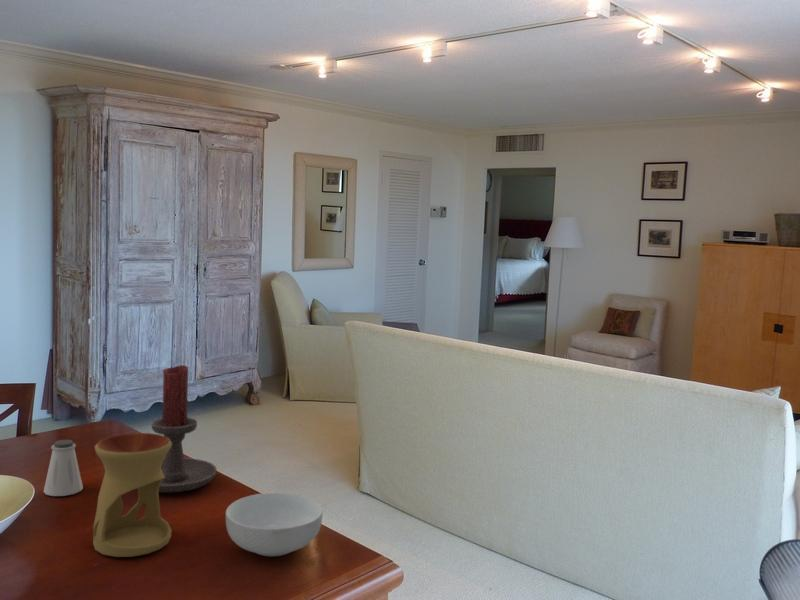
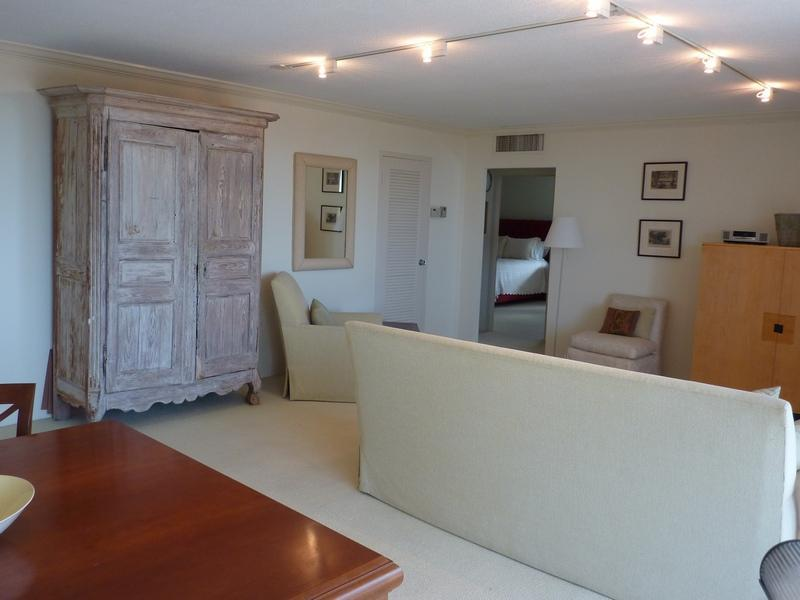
- cereal bowl [225,492,324,557]
- saltshaker [43,439,84,497]
- oil burner [92,432,173,558]
- candle holder [151,364,218,493]
